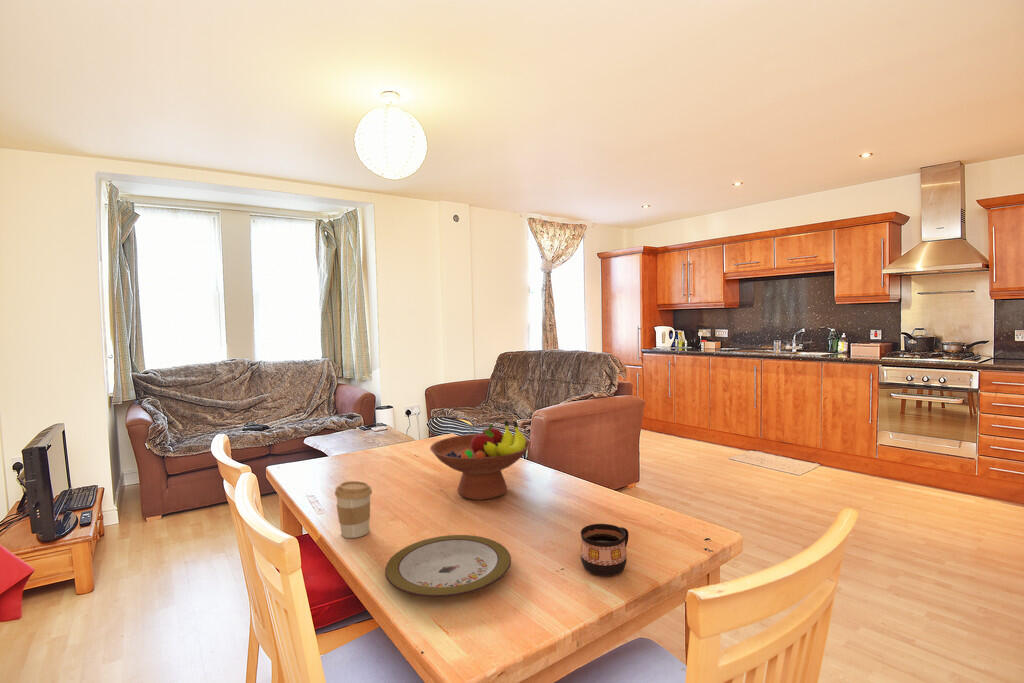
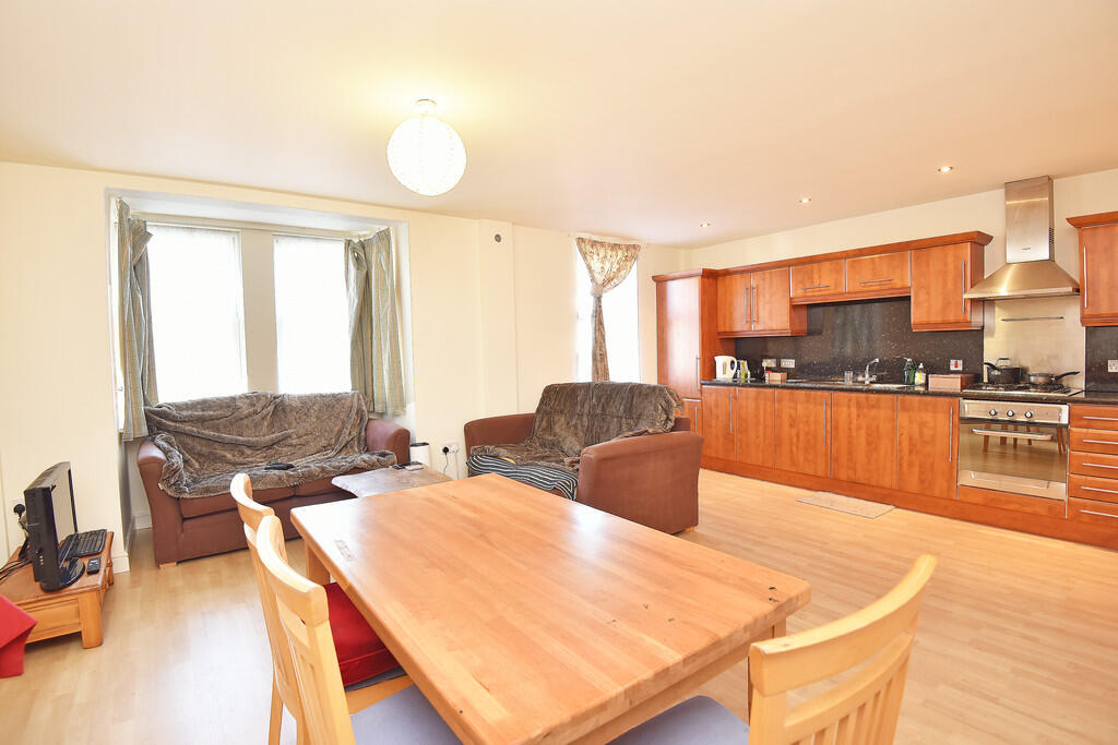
- plate [384,534,512,598]
- cup [580,523,630,577]
- fruit bowl [429,419,532,501]
- coffee cup [334,480,373,539]
